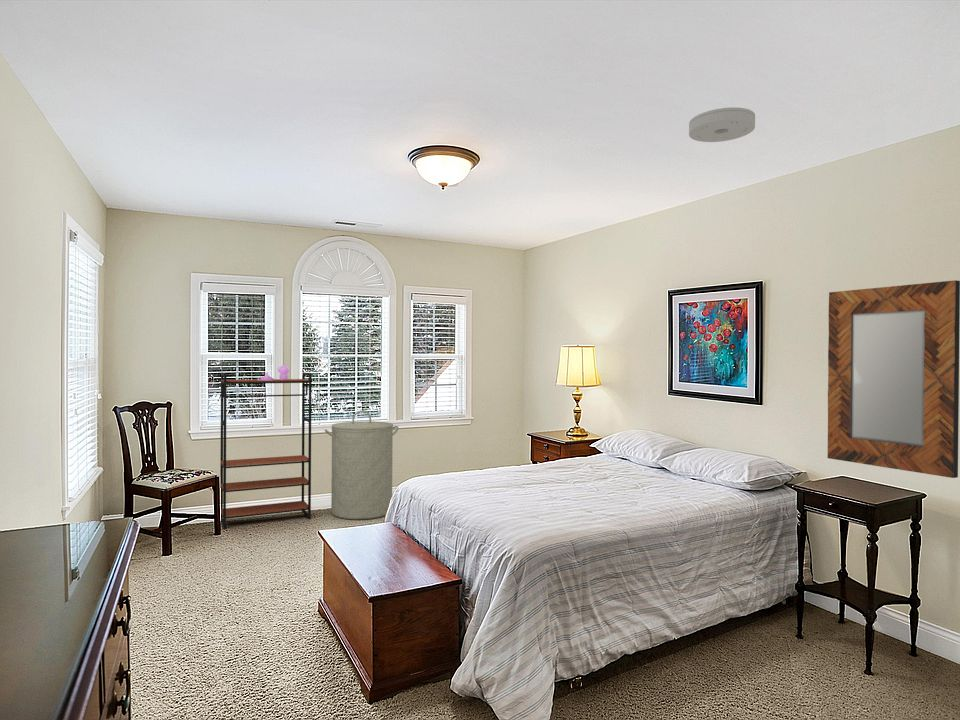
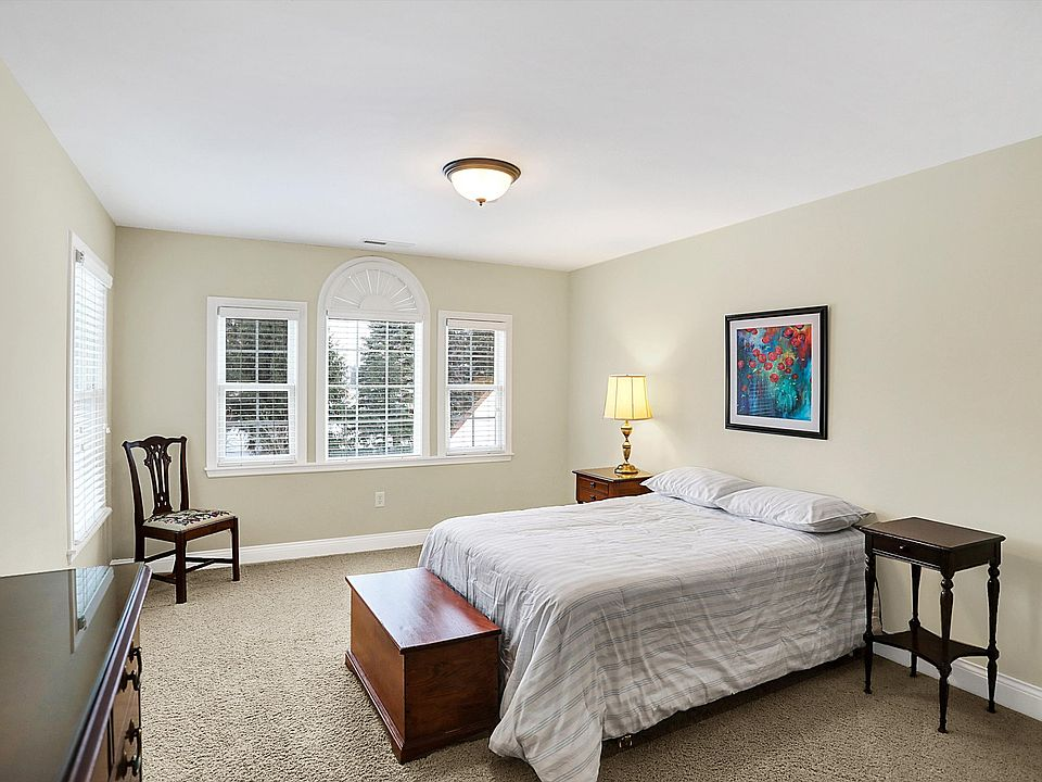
- laundry hamper [324,409,400,520]
- home mirror [827,279,960,479]
- bookshelf [219,372,313,529]
- smoke detector [688,106,756,143]
- decorative vase [259,364,291,381]
